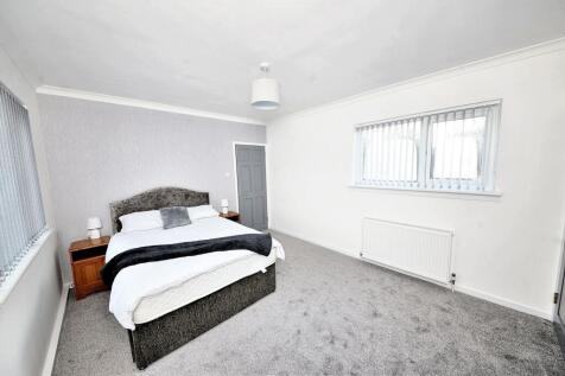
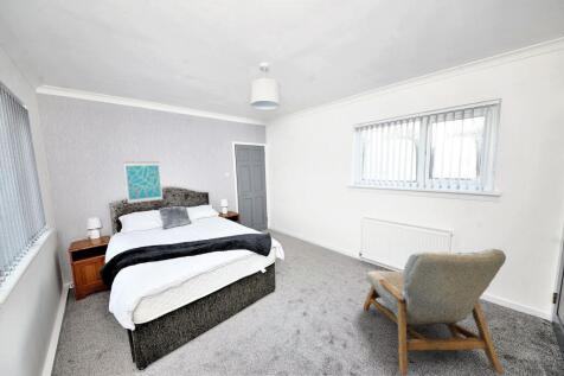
+ wall art [123,161,164,205]
+ armchair [363,248,507,376]
